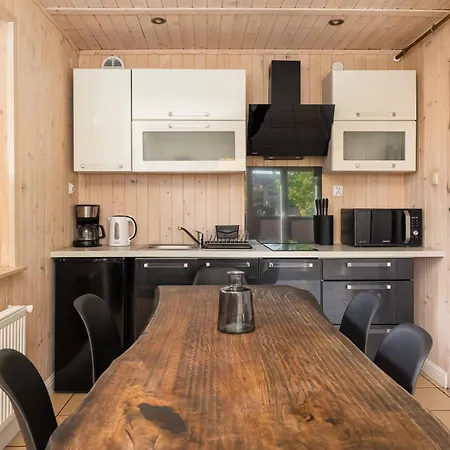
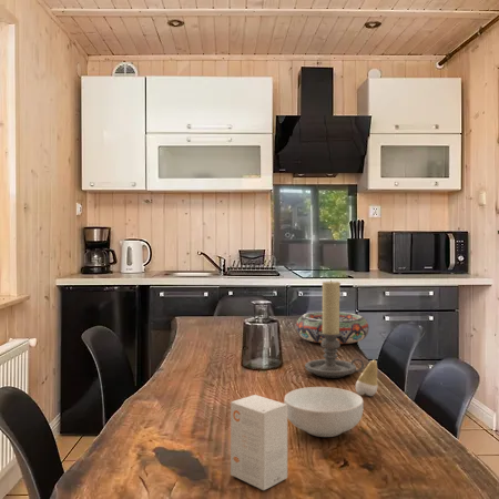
+ tooth [355,359,379,397]
+ cereal bowl [283,386,365,438]
+ decorative bowl [295,310,370,345]
+ candle holder [304,279,365,379]
+ small box [230,394,288,491]
